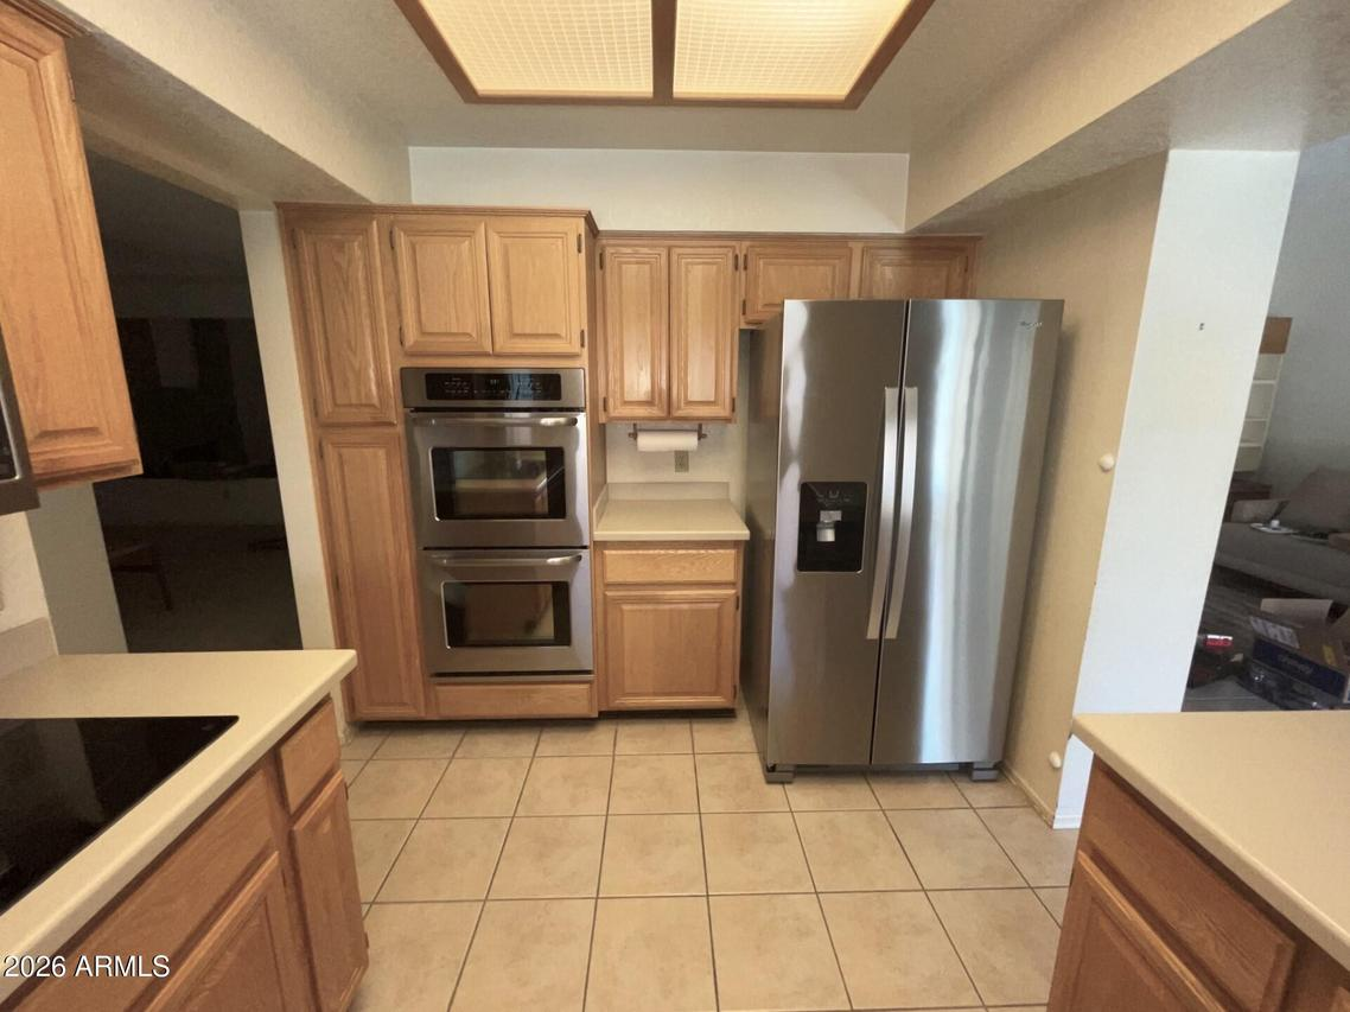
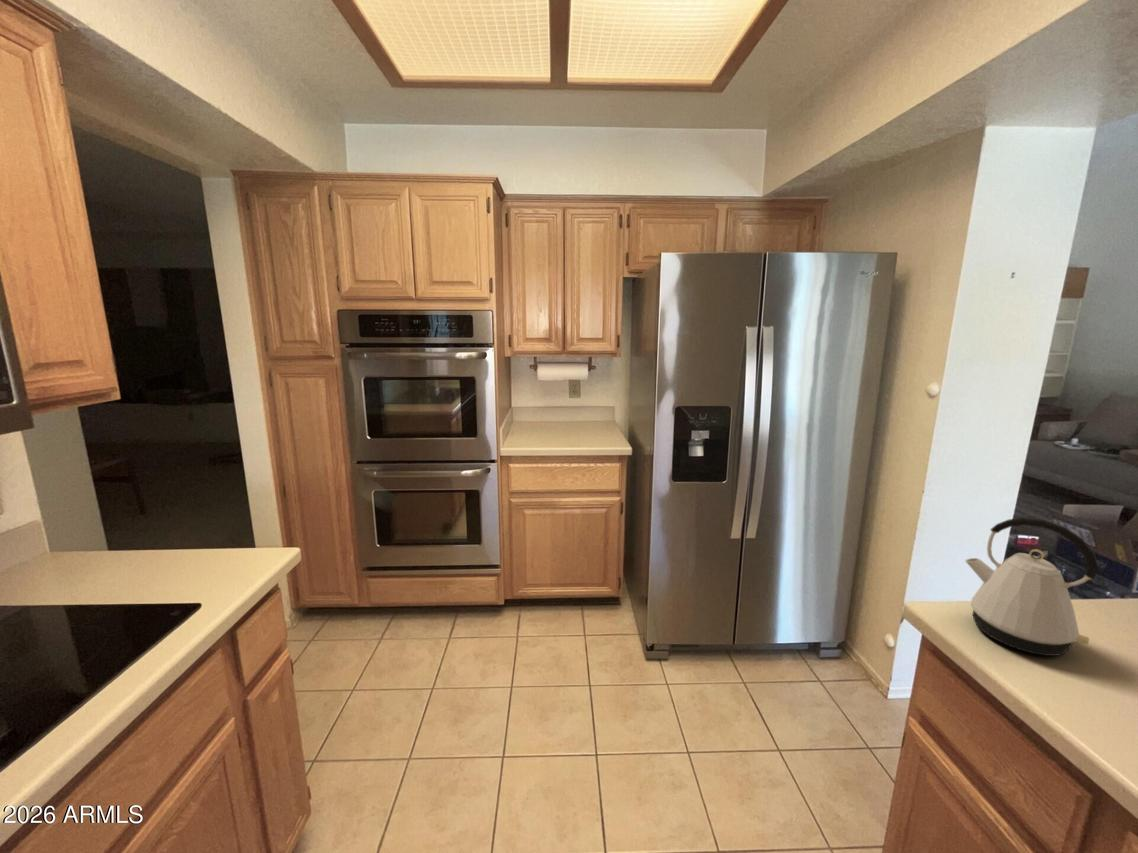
+ kettle [964,516,1099,657]
